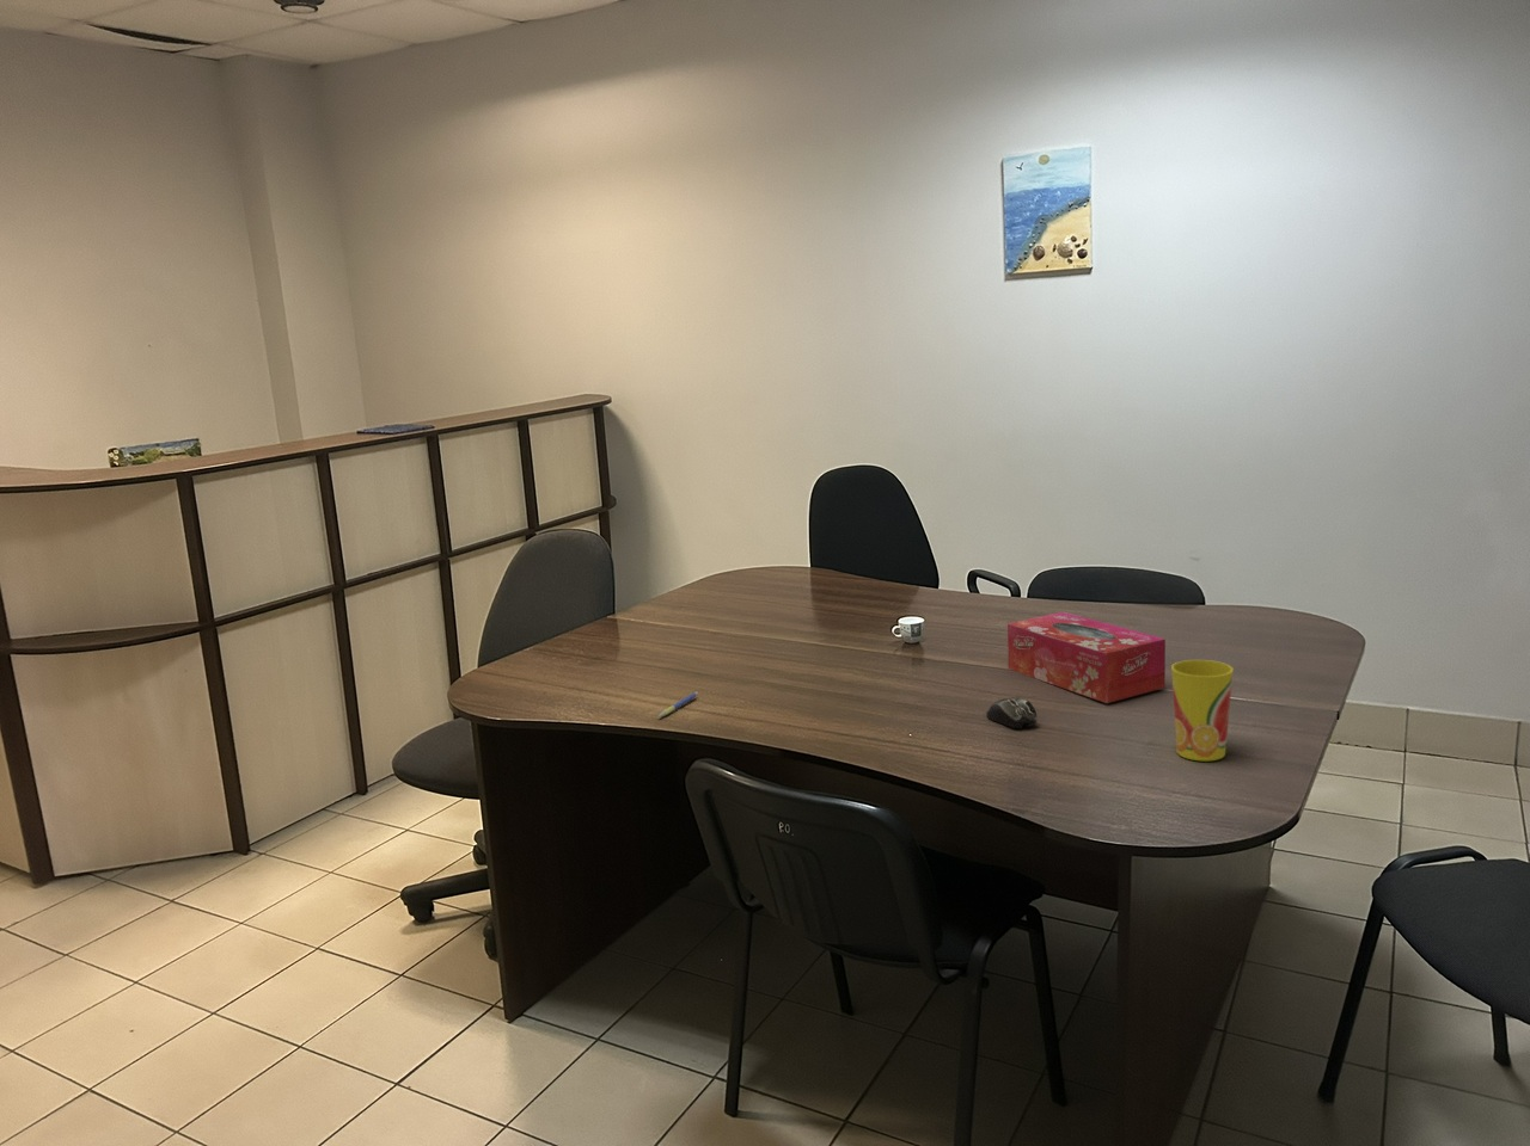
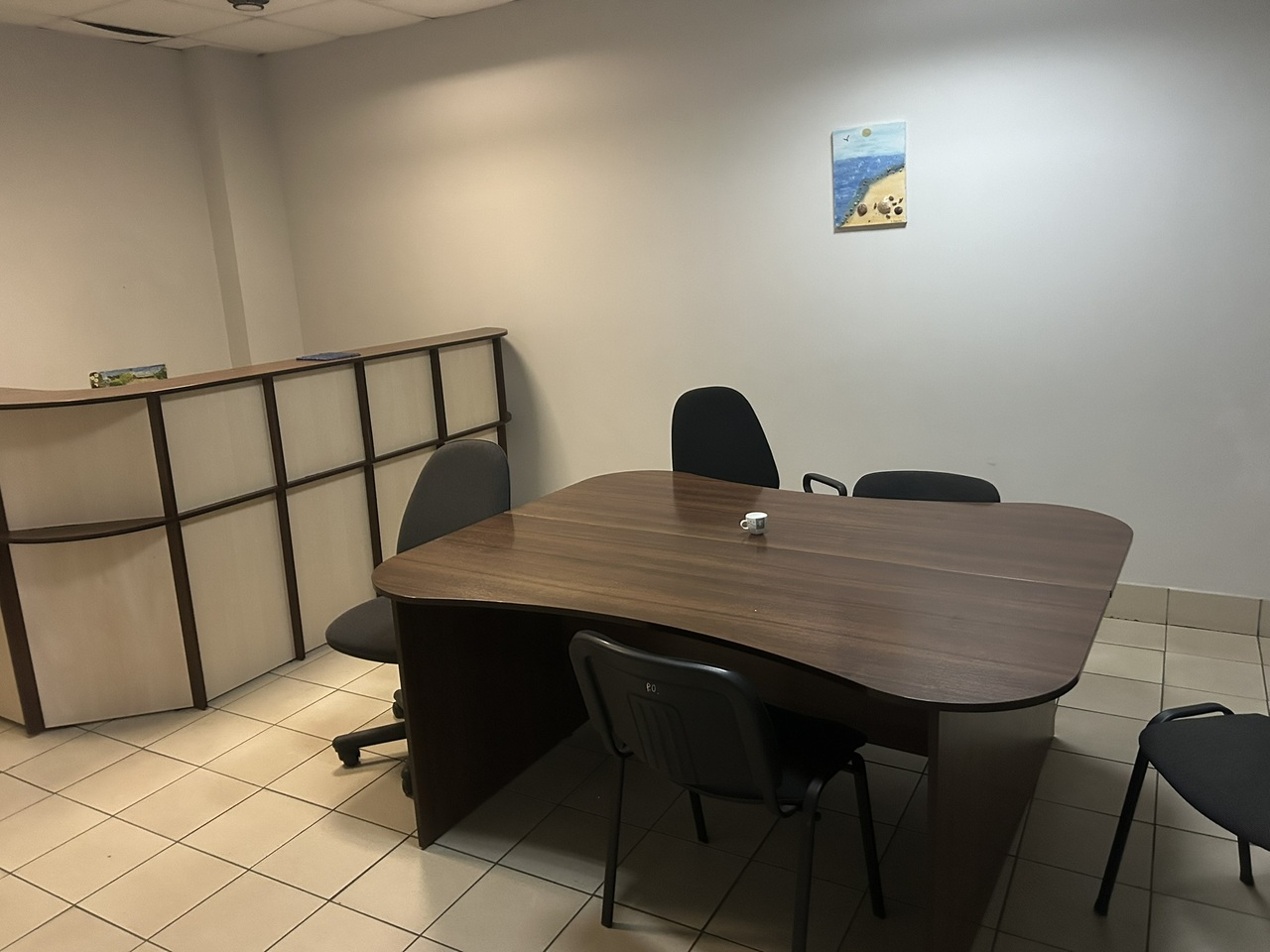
- pen [658,691,699,719]
- tissue box [1006,612,1166,704]
- computer mouse [985,696,1038,729]
- cup [1170,658,1235,763]
